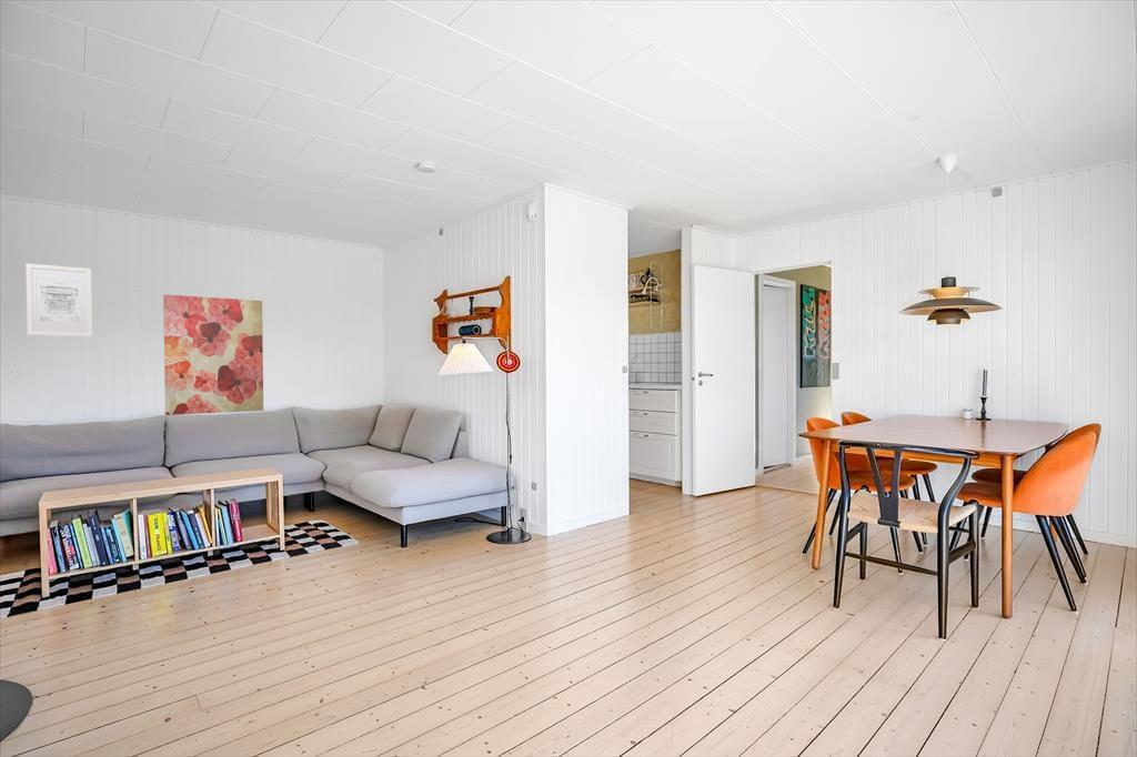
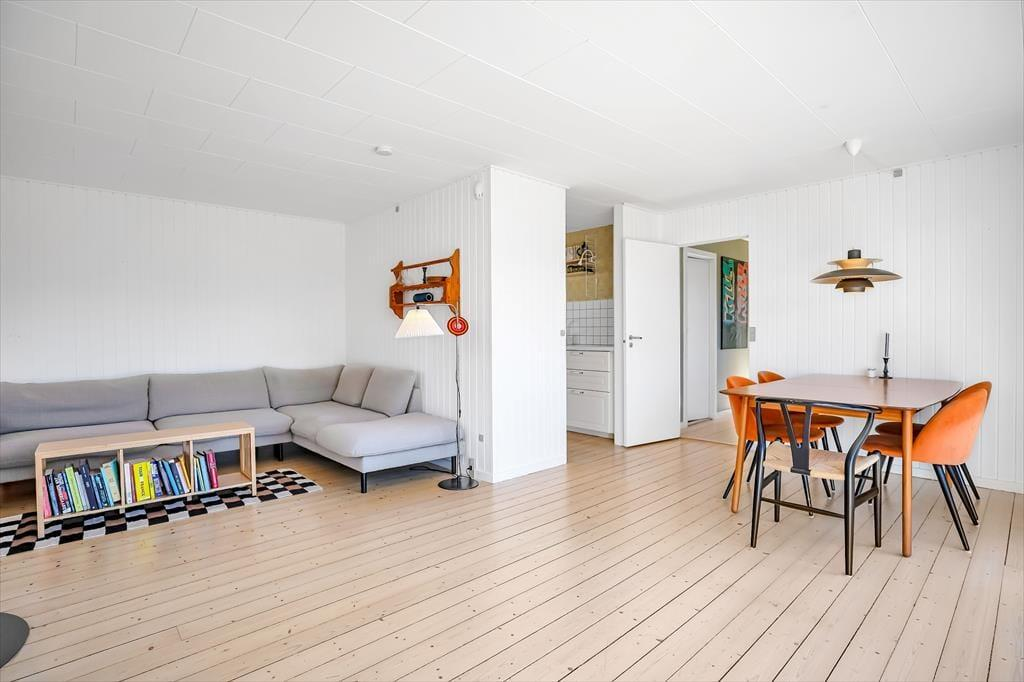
- wall art [24,262,93,337]
- wall art [162,293,264,416]
